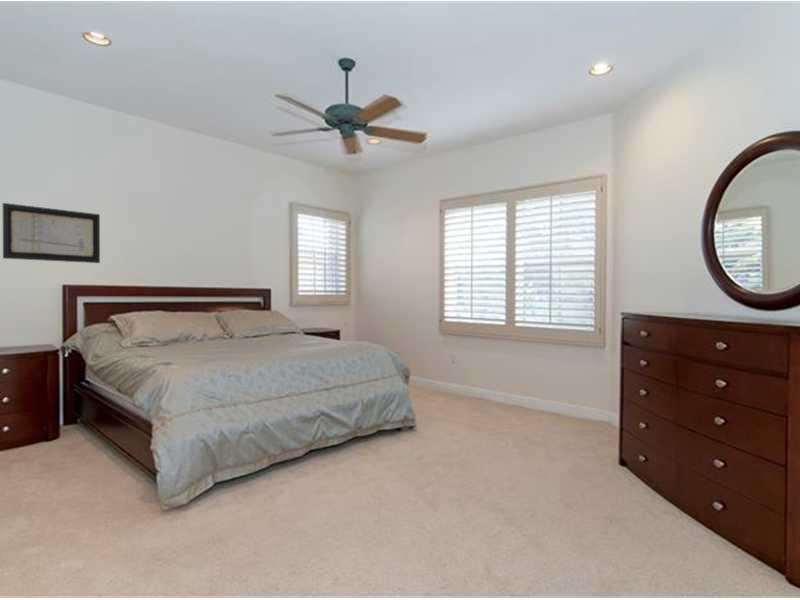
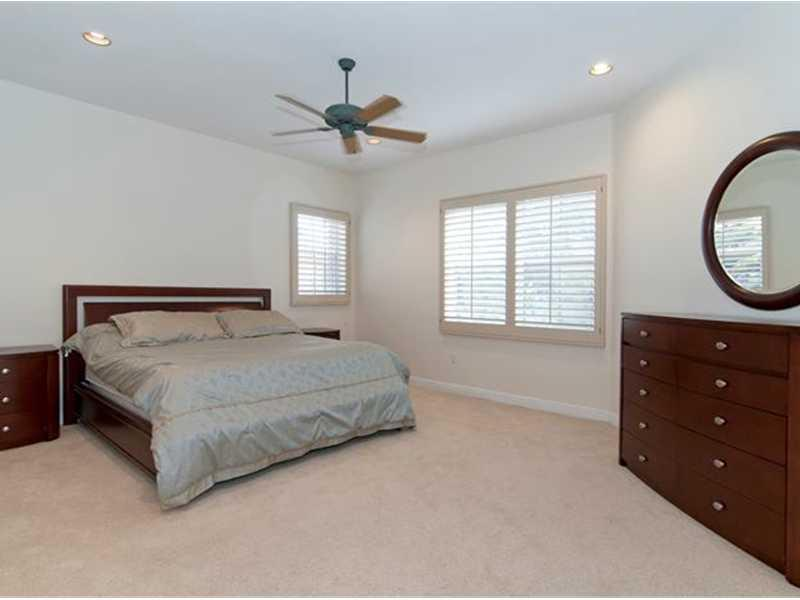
- wall art [2,202,101,264]
